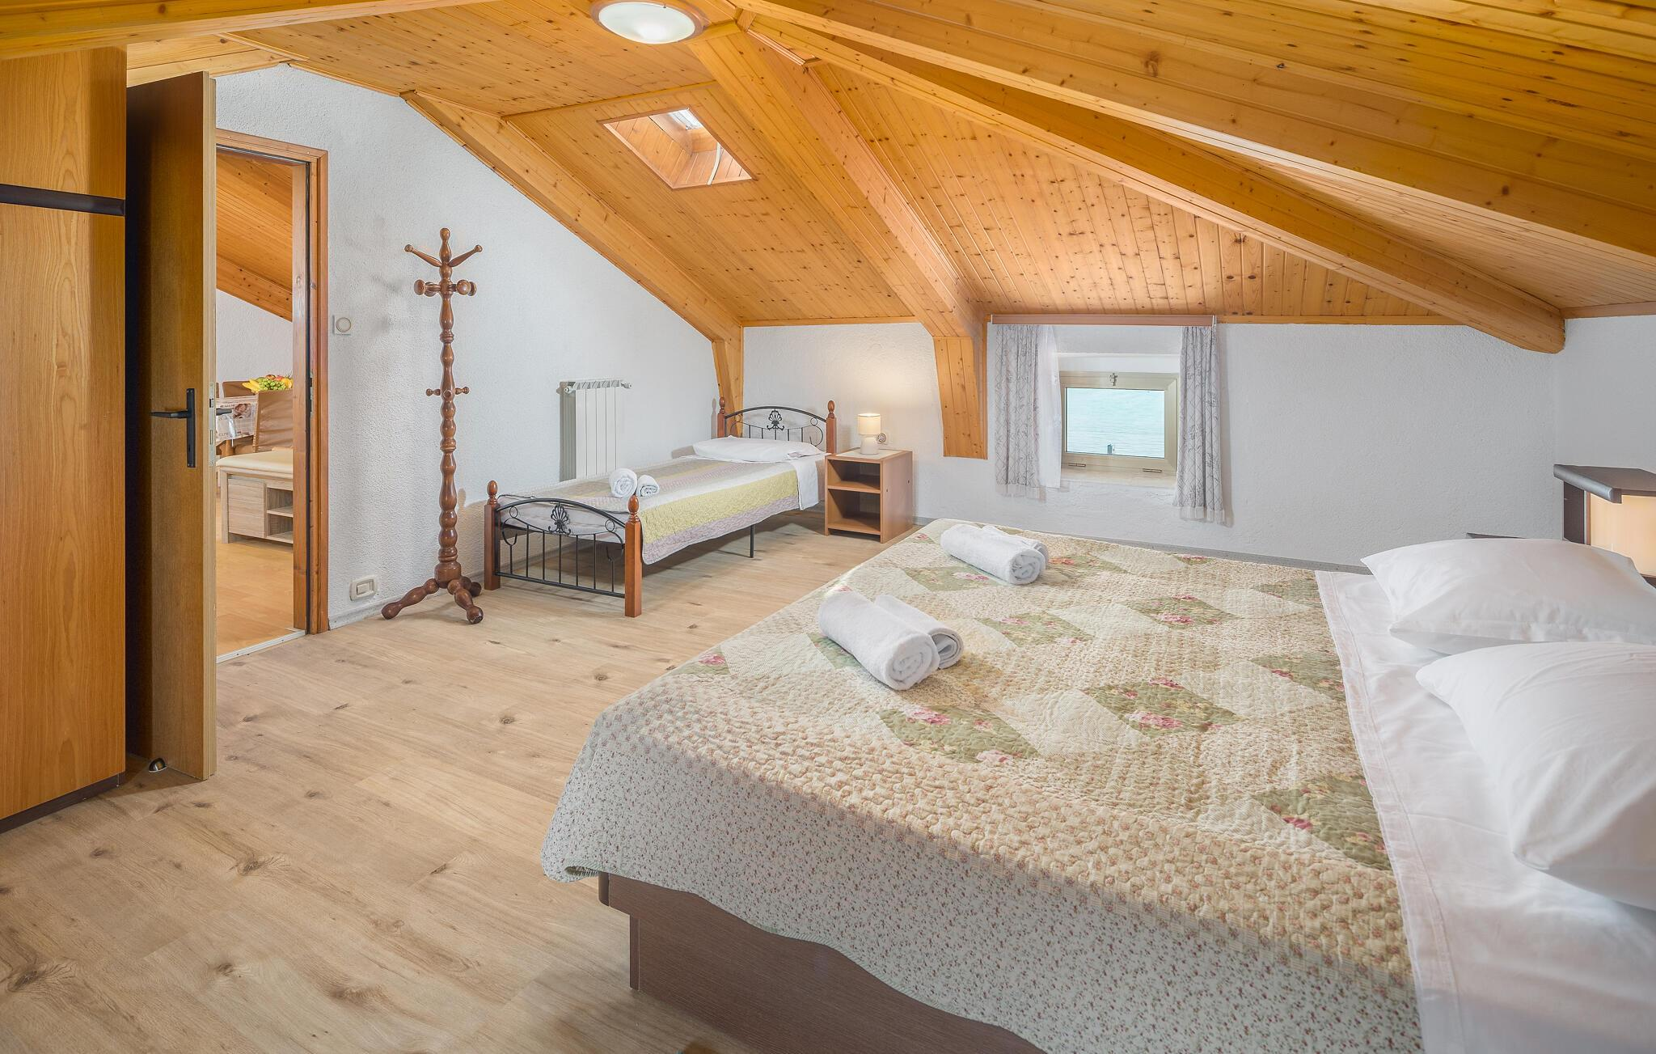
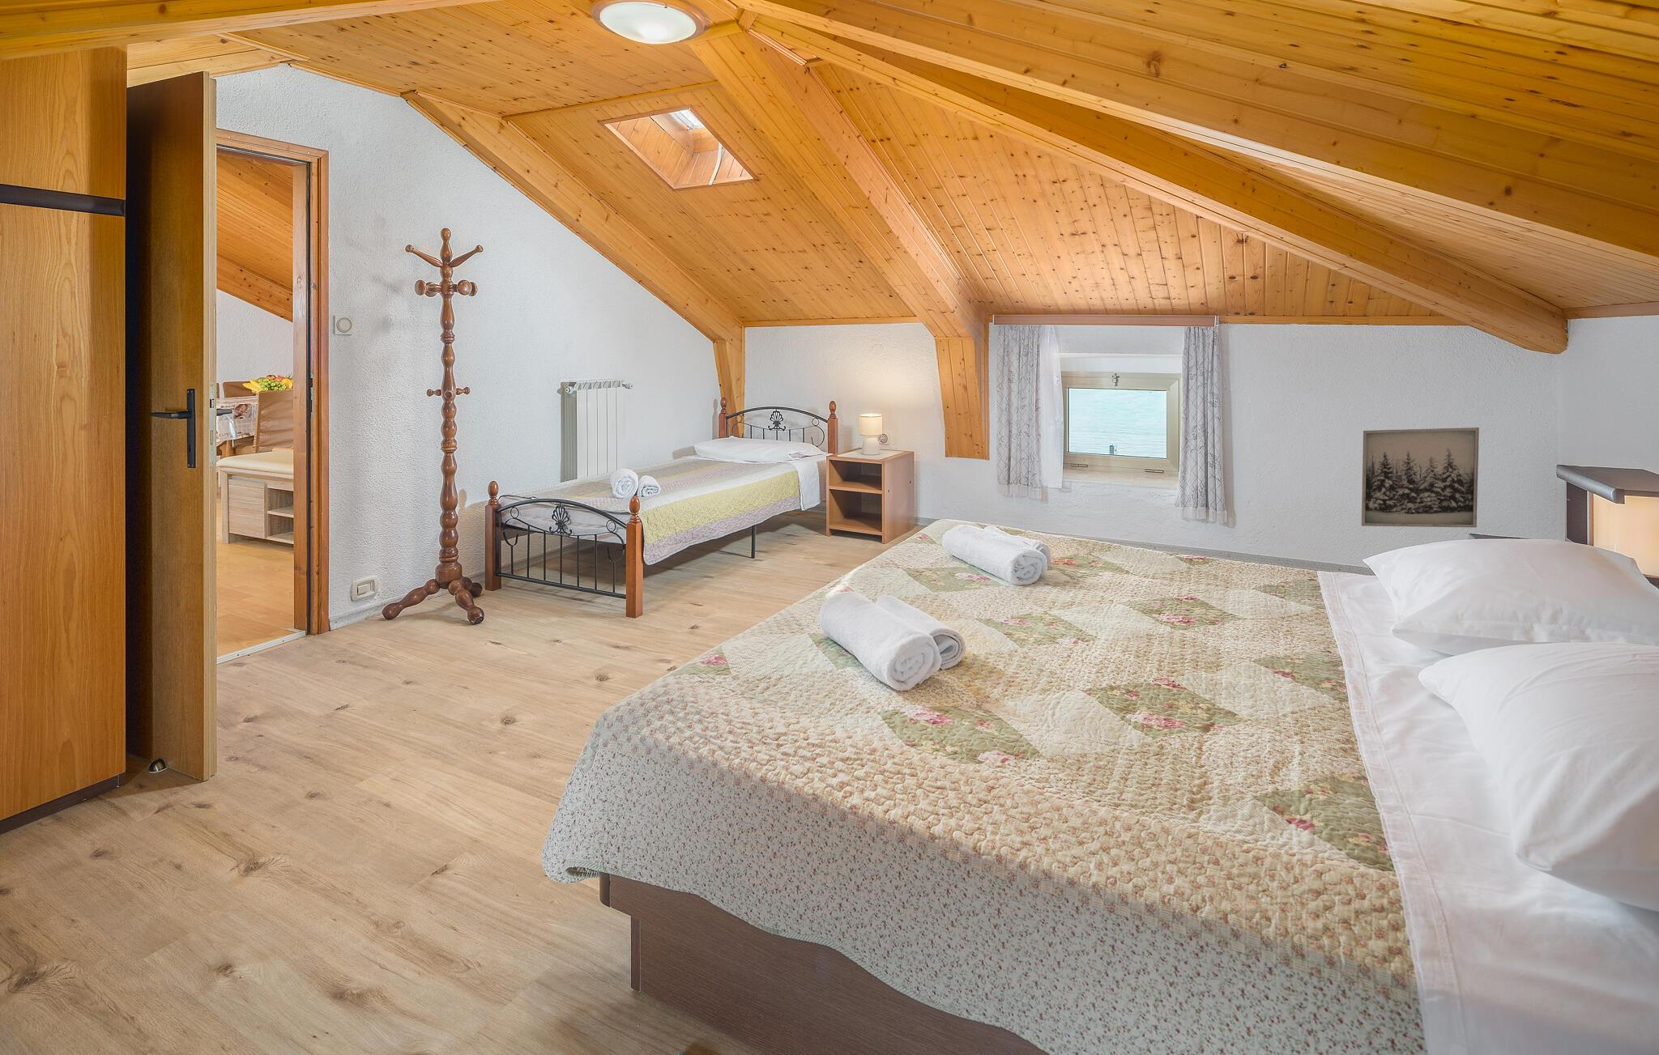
+ wall art [1360,427,1480,528]
